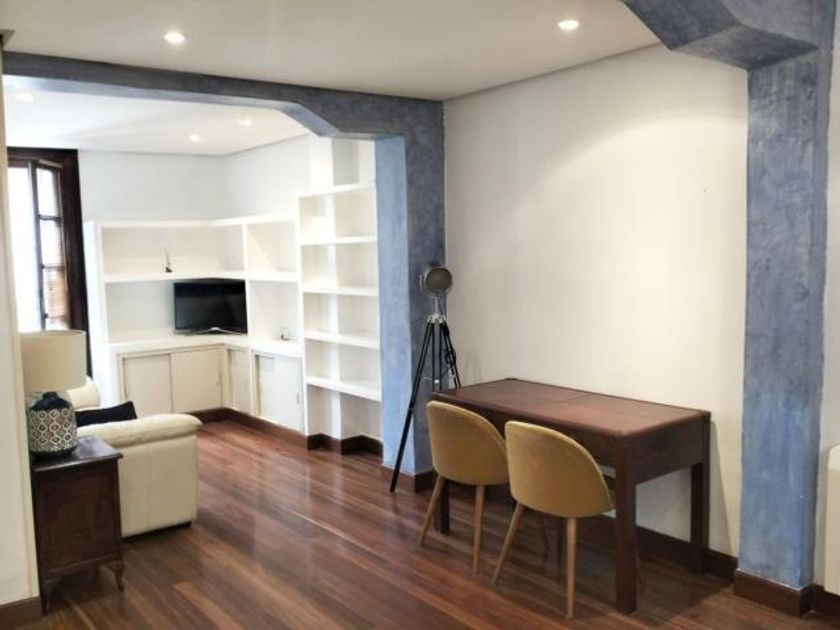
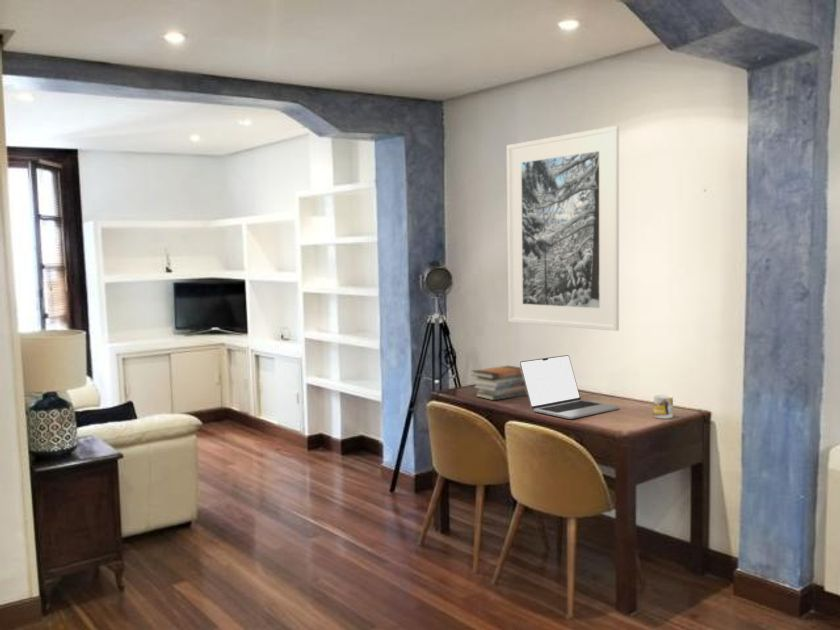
+ mug [653,394,674,420]
+ book stack [471,365,528,401]
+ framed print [506,125,620,332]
+ laptop [519,354,620,420]
